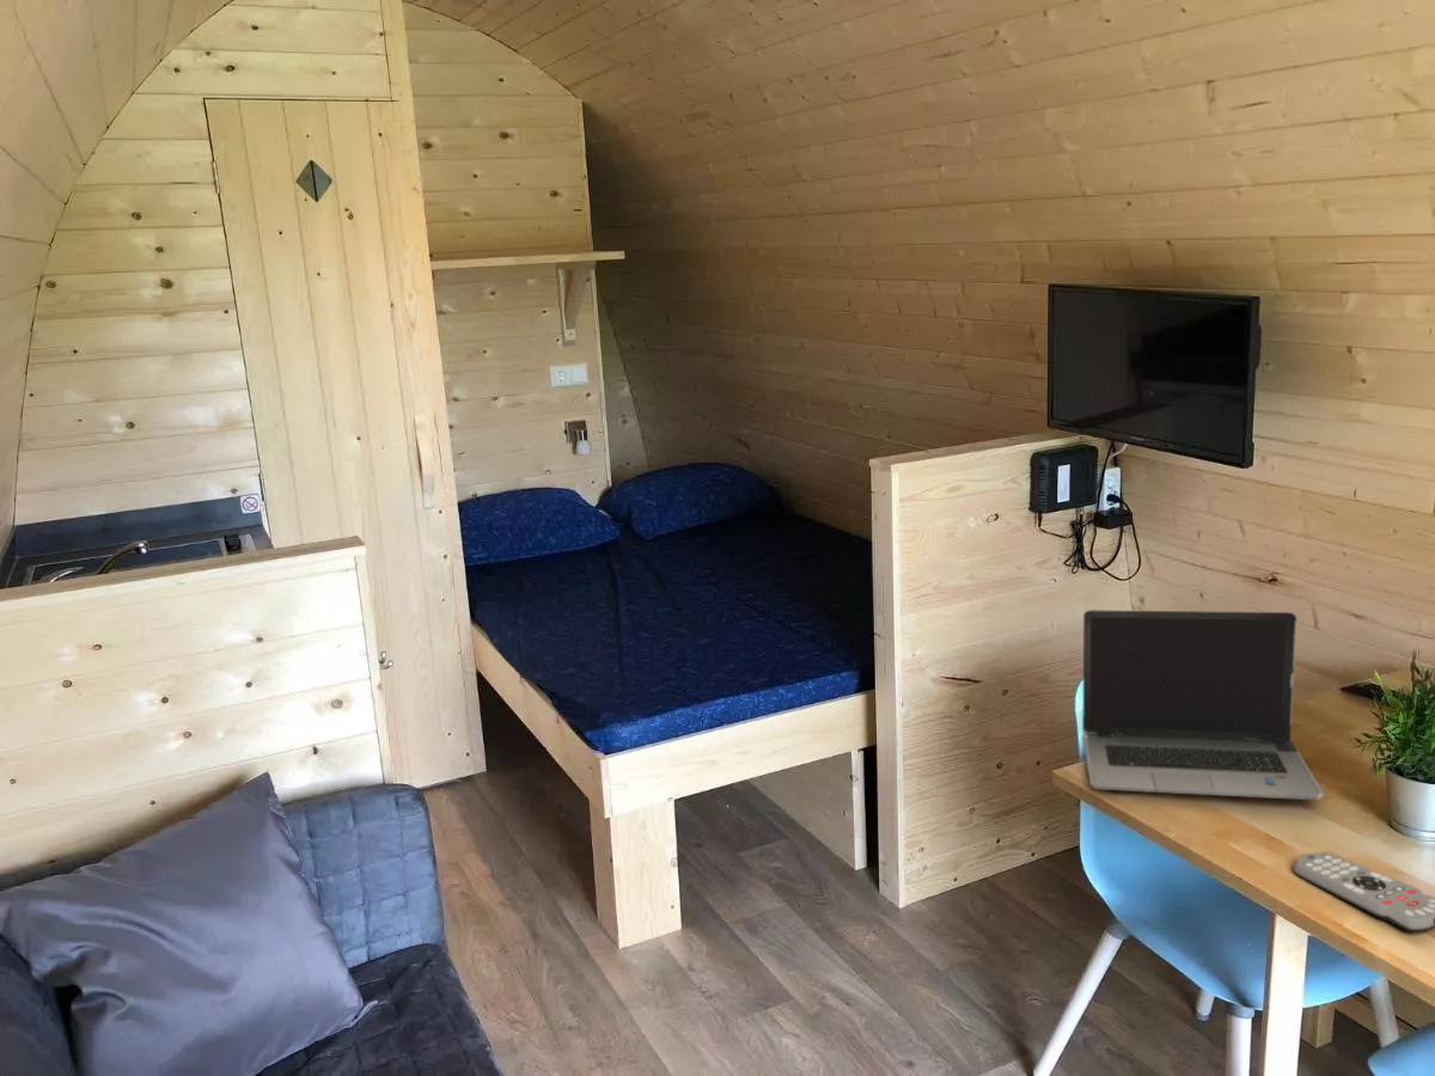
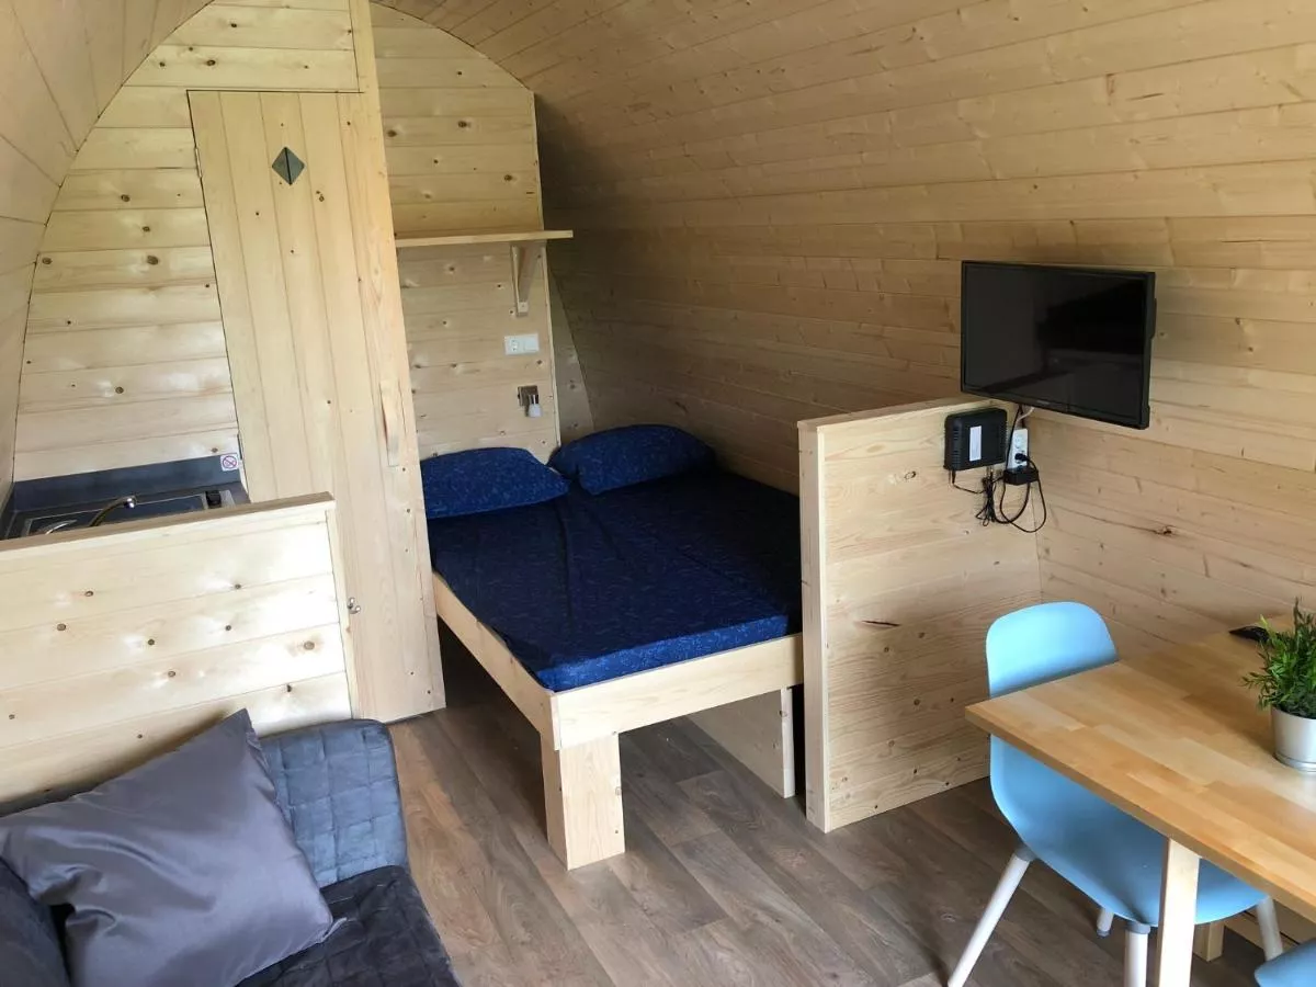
- remote control [1293,851,1435,933]
- laptop computer [1081,609,1325,801]
